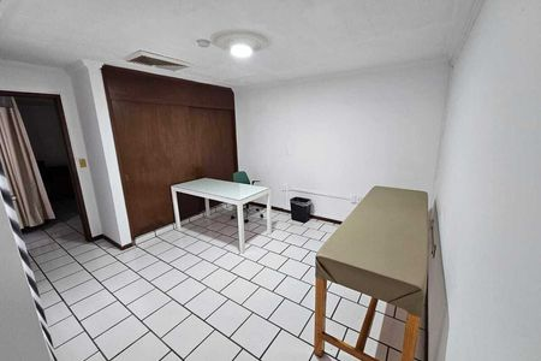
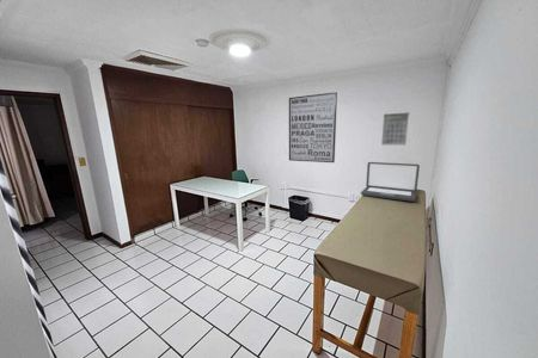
+ wall art [288,91,338,163]
+ calendar [380,106,410,146]
+ laptop [360,161,421,203]
